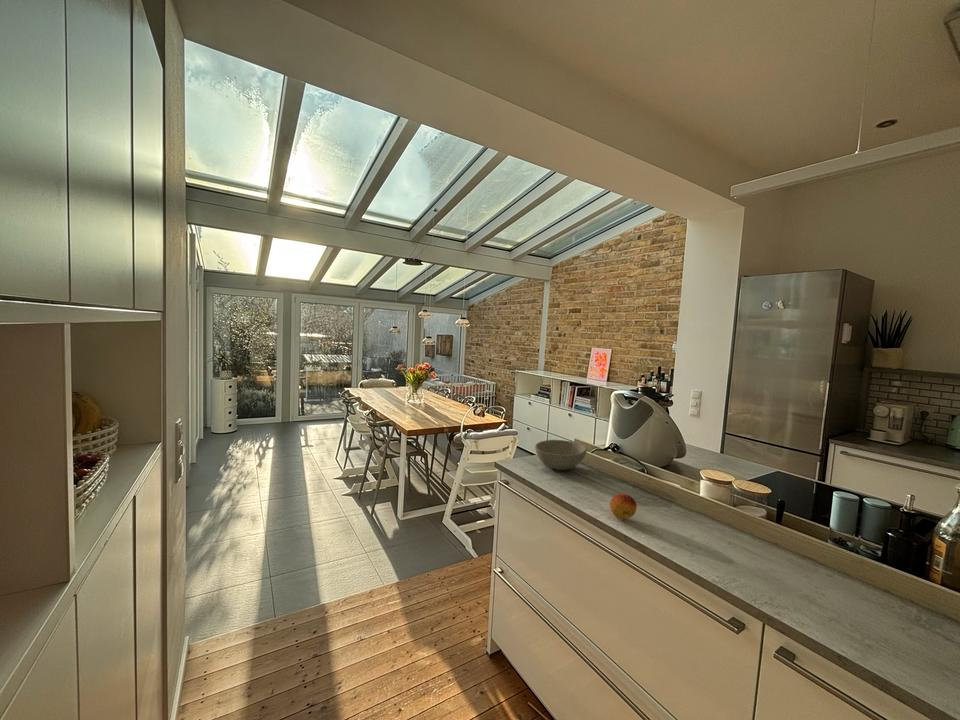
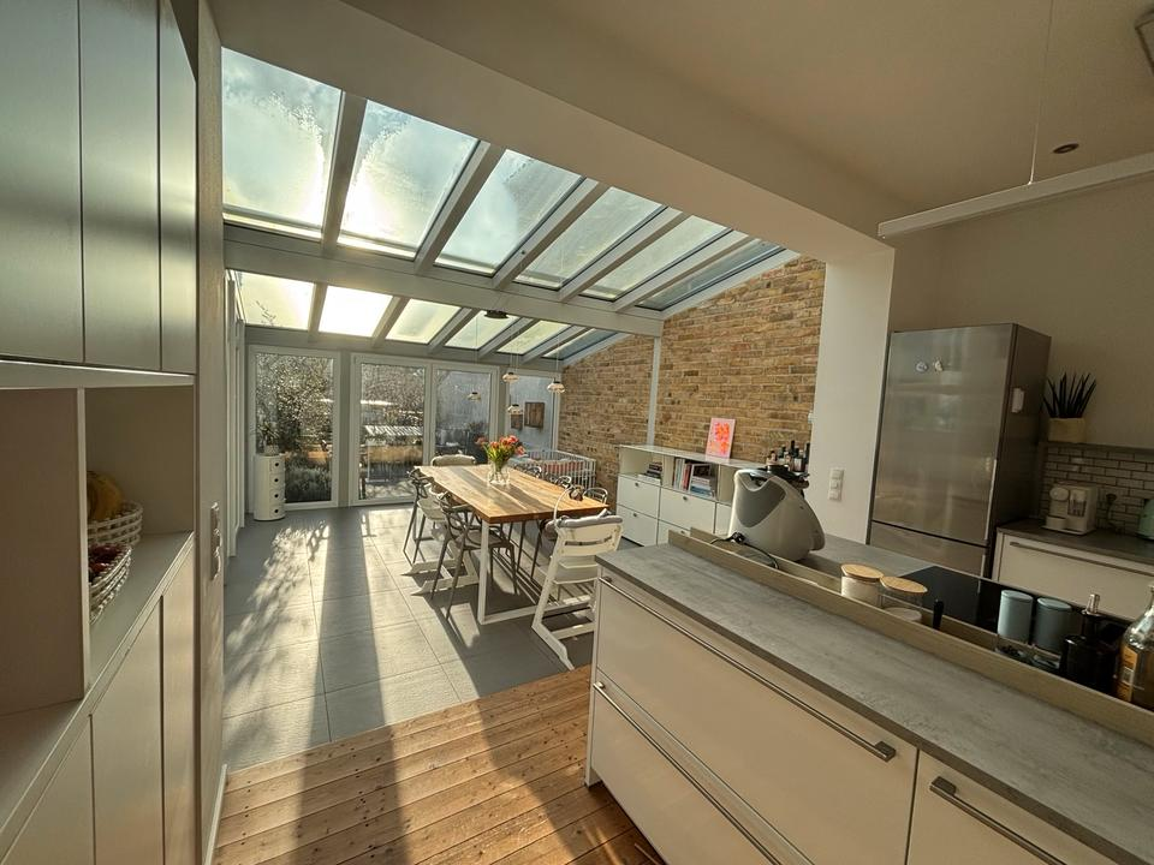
- fruit [609,492,638,520]
- bowl [534,439,588,471]
